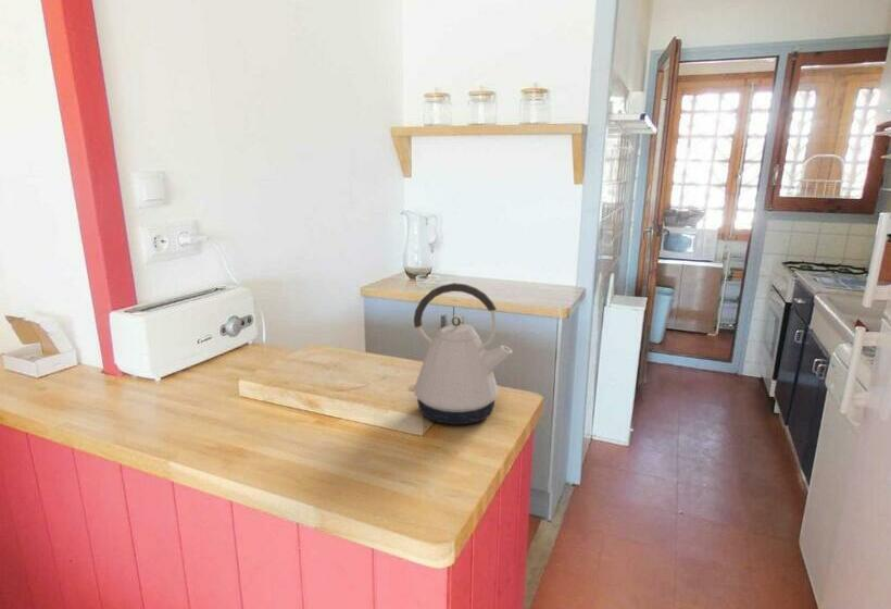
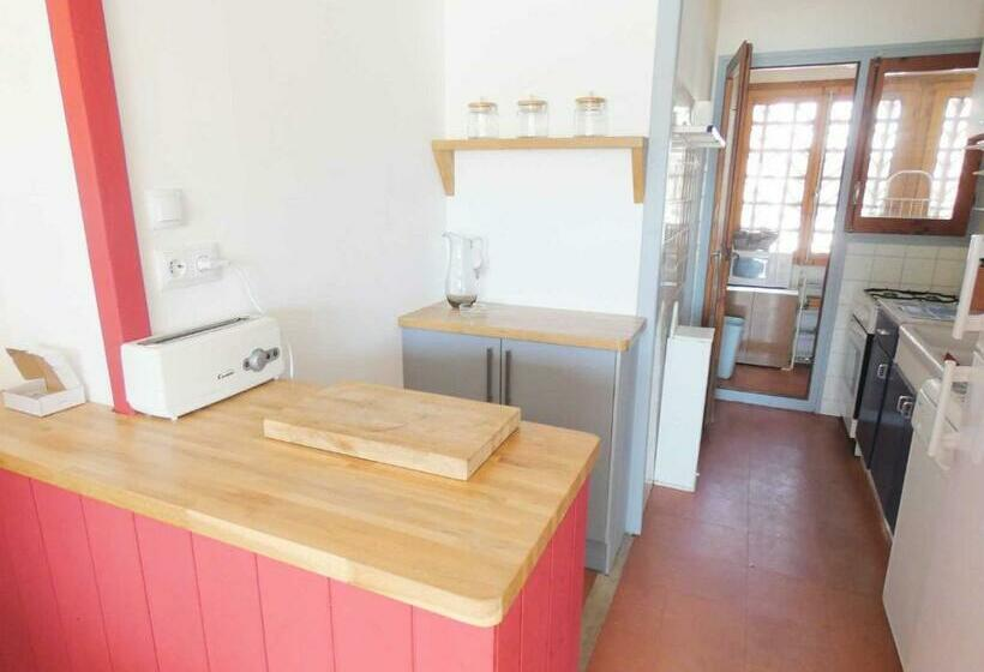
- kettle [407,282,514,425]
